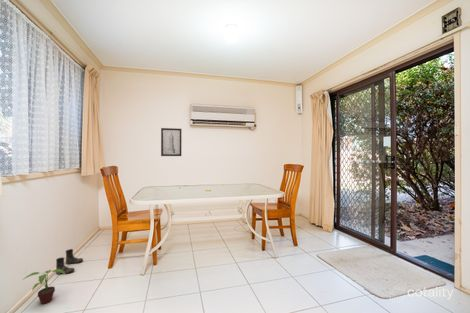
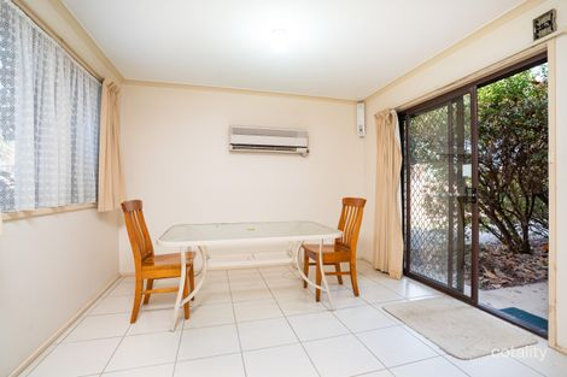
- boots [55,248,84,276]
- wall art [160,127,183,157]
- potted plant [23,268,67,305]
